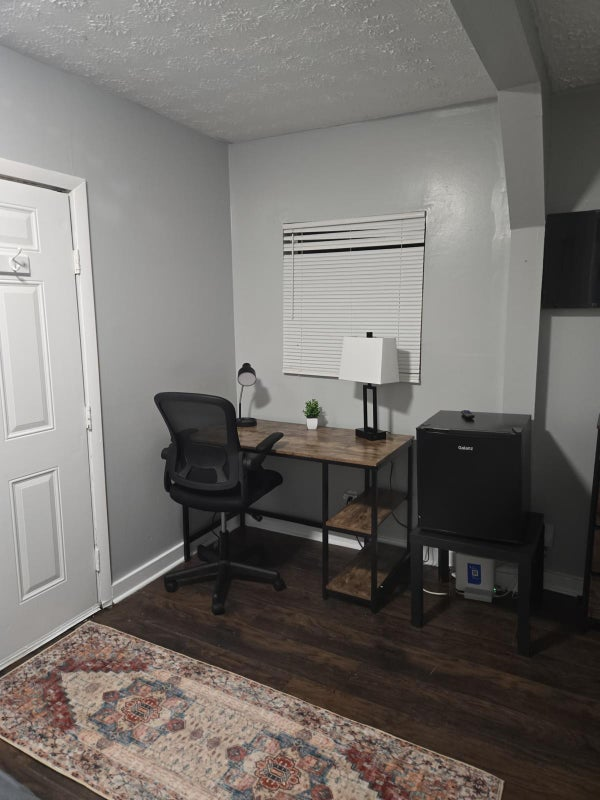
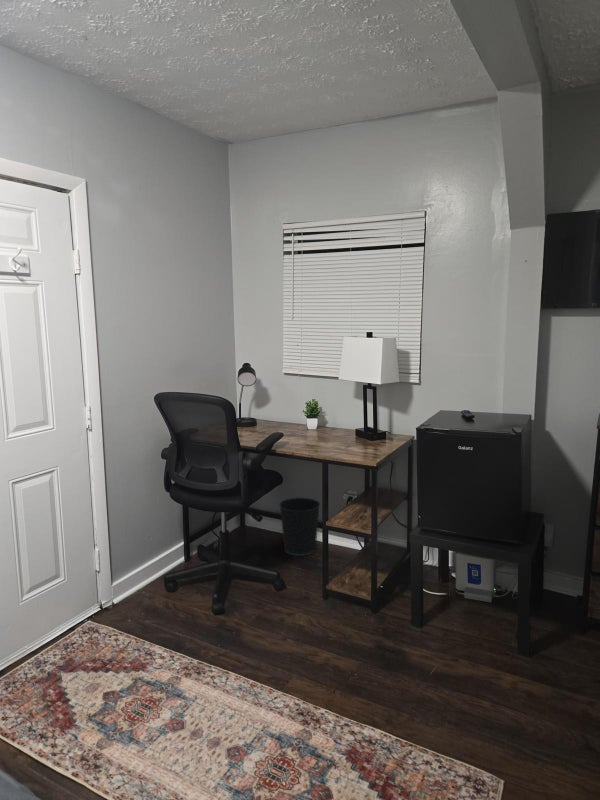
+ wastebasket [278,497,321,557]
